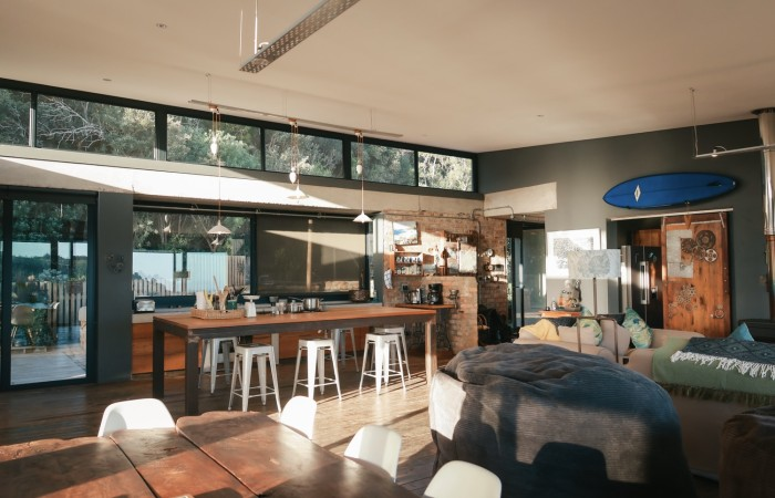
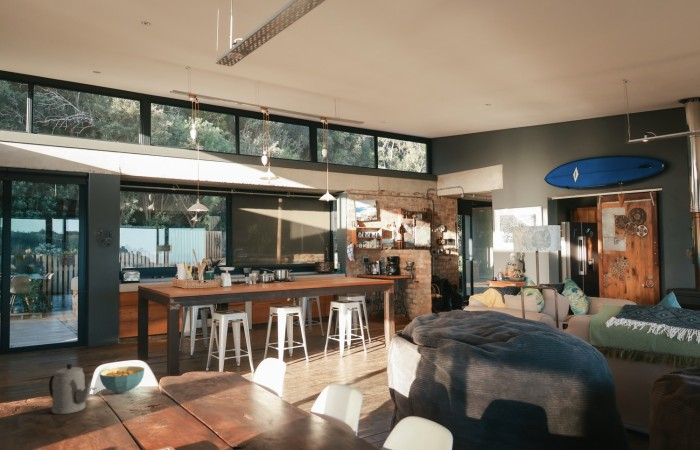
+ teapot [48,363,94,415]
+ cereal bowl [99,365,145,394]
